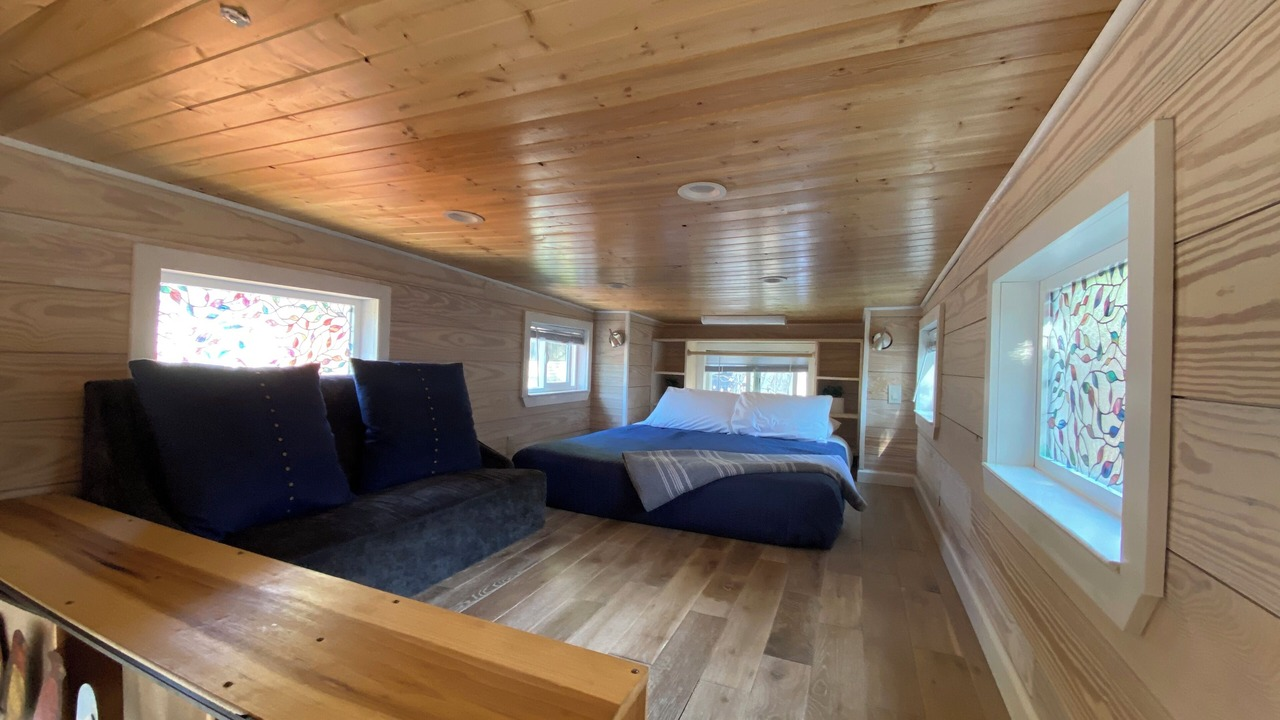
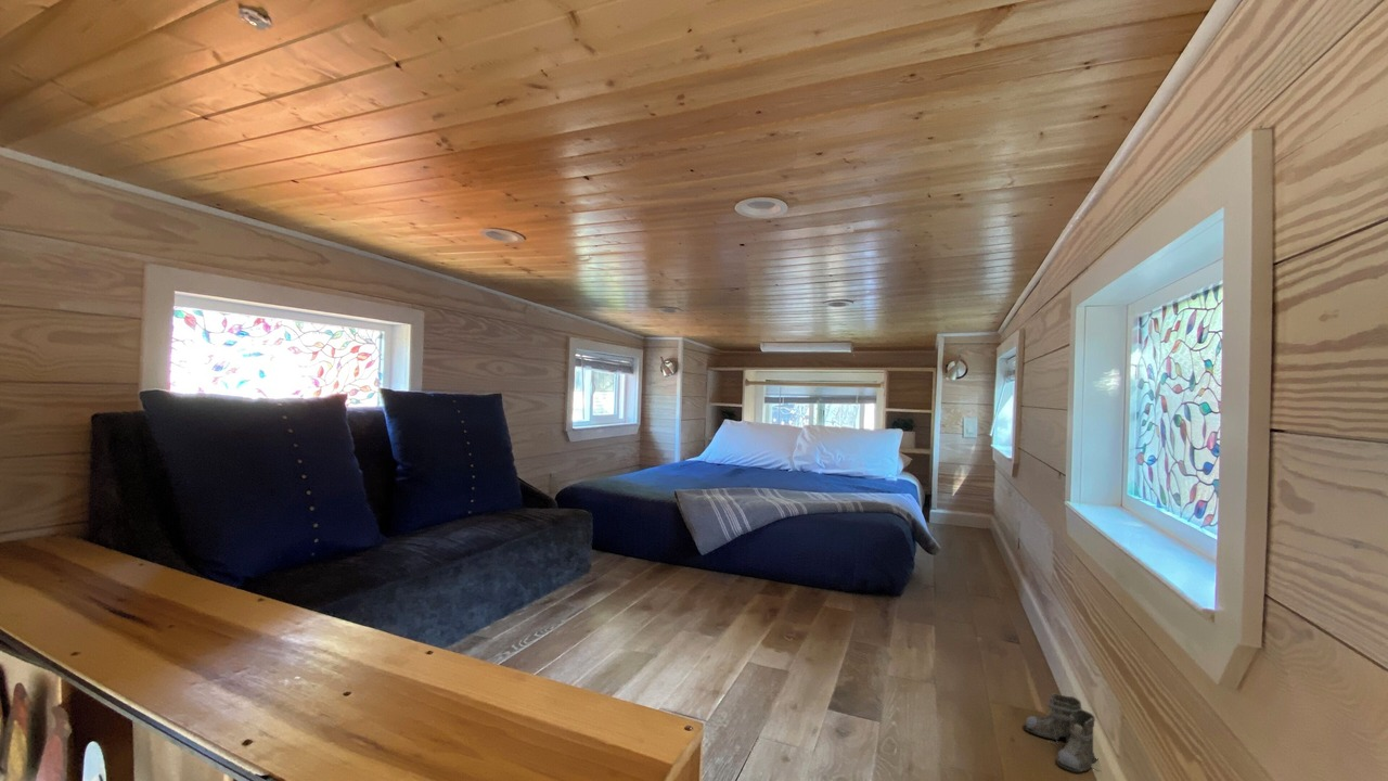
+ boots [1024,692,1102,773]
